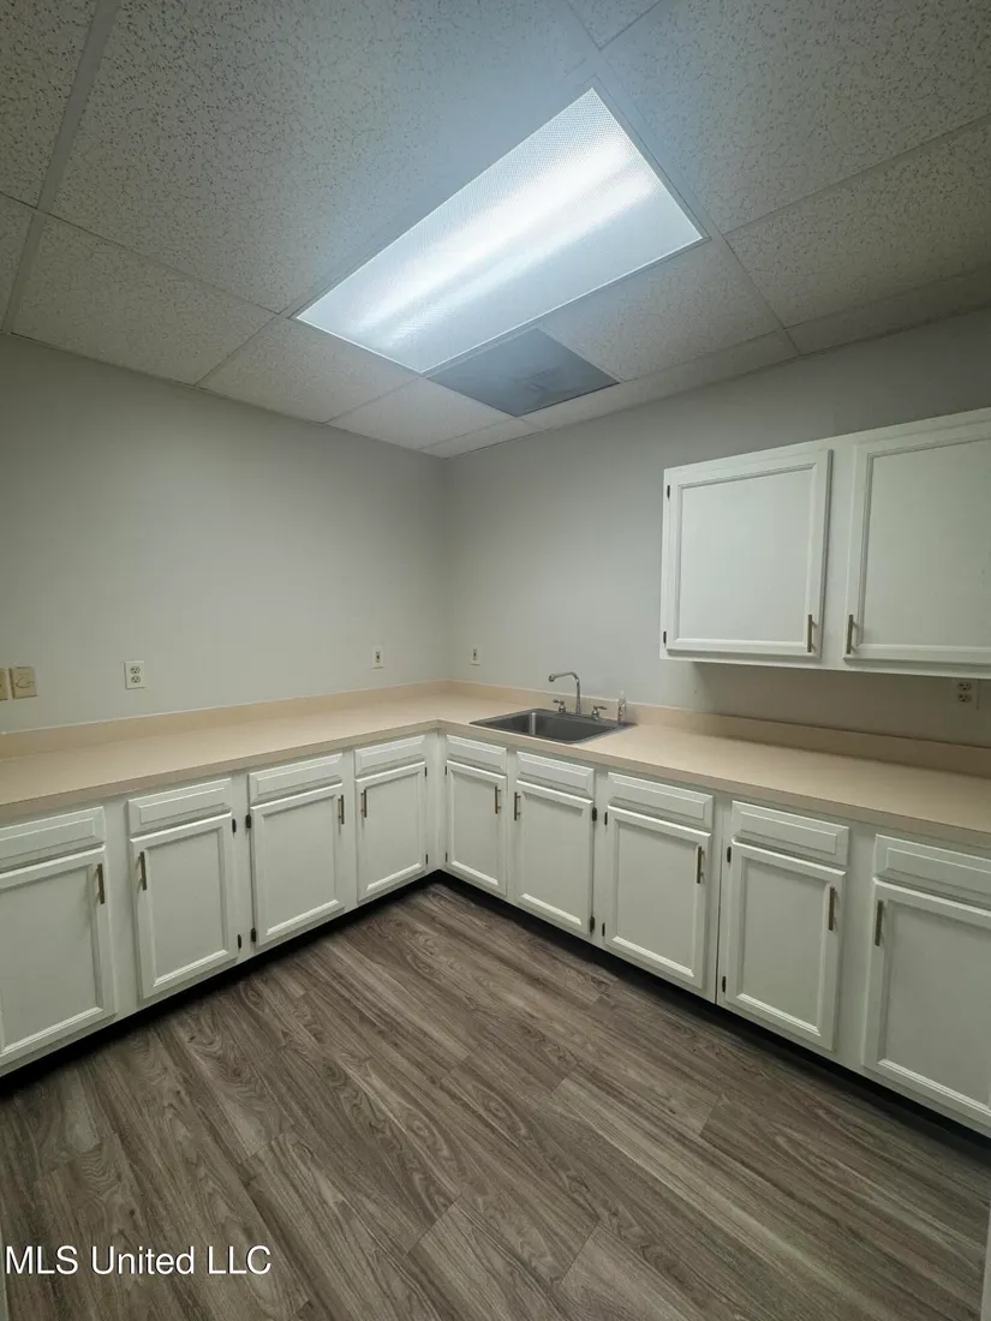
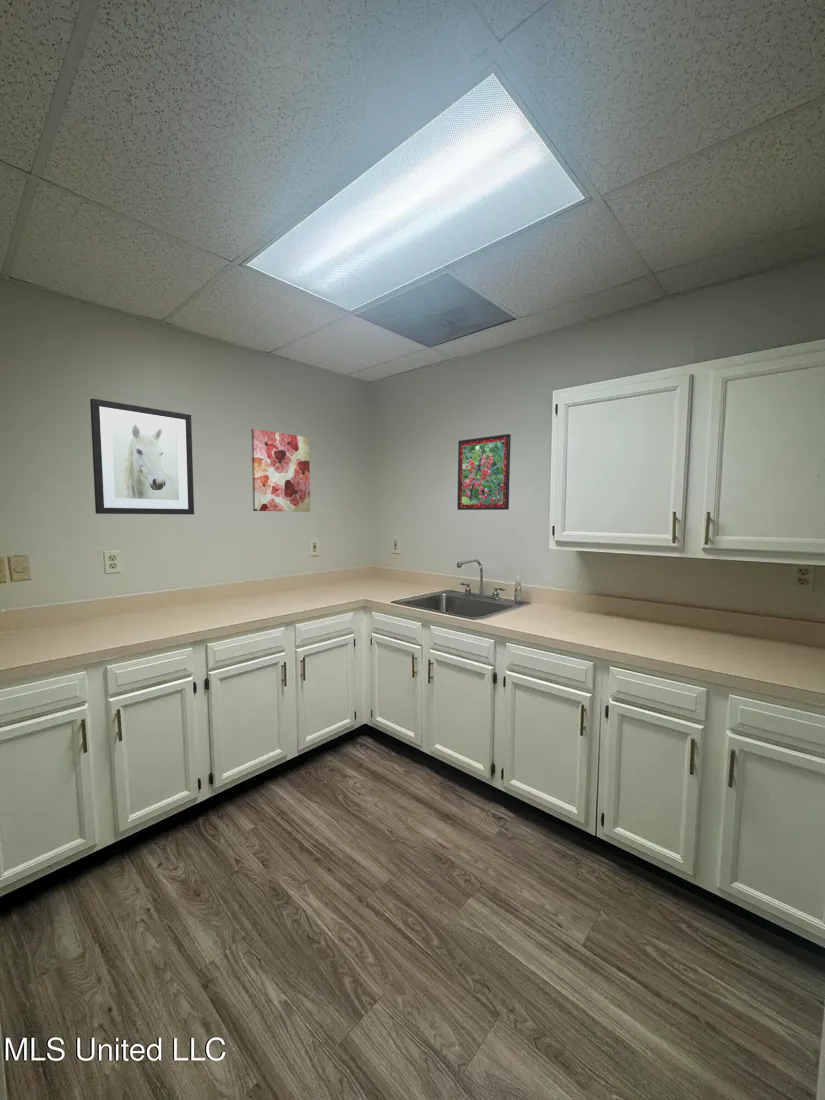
+ wall art [251,428,311,513]
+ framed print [456,433,512,511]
+ wall art [89,398,195,515]
